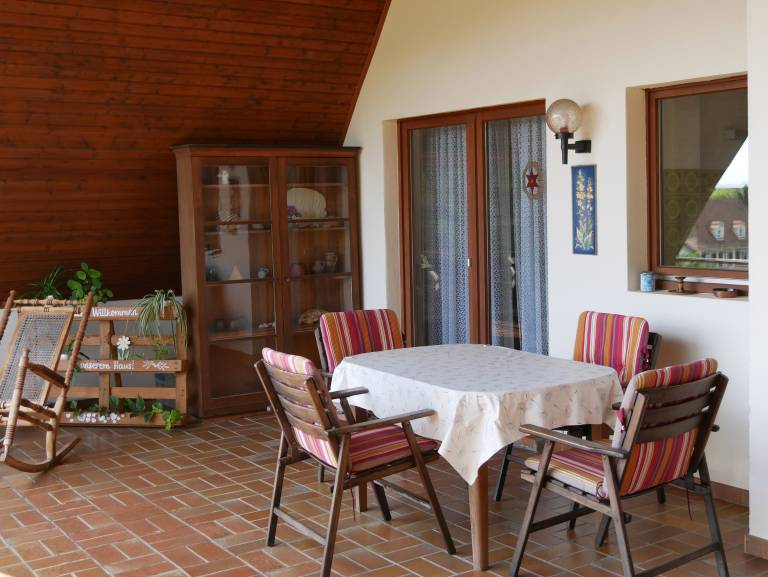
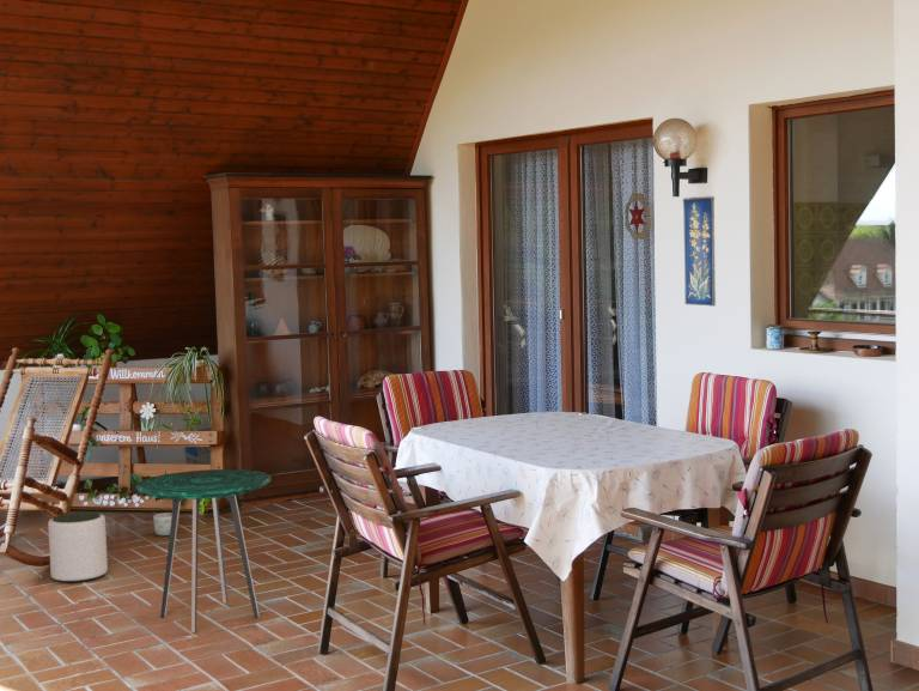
+ planter [152,511,172,537]
+ plant pot [47,510,109,583]
+ side table [135,468,272,634]
